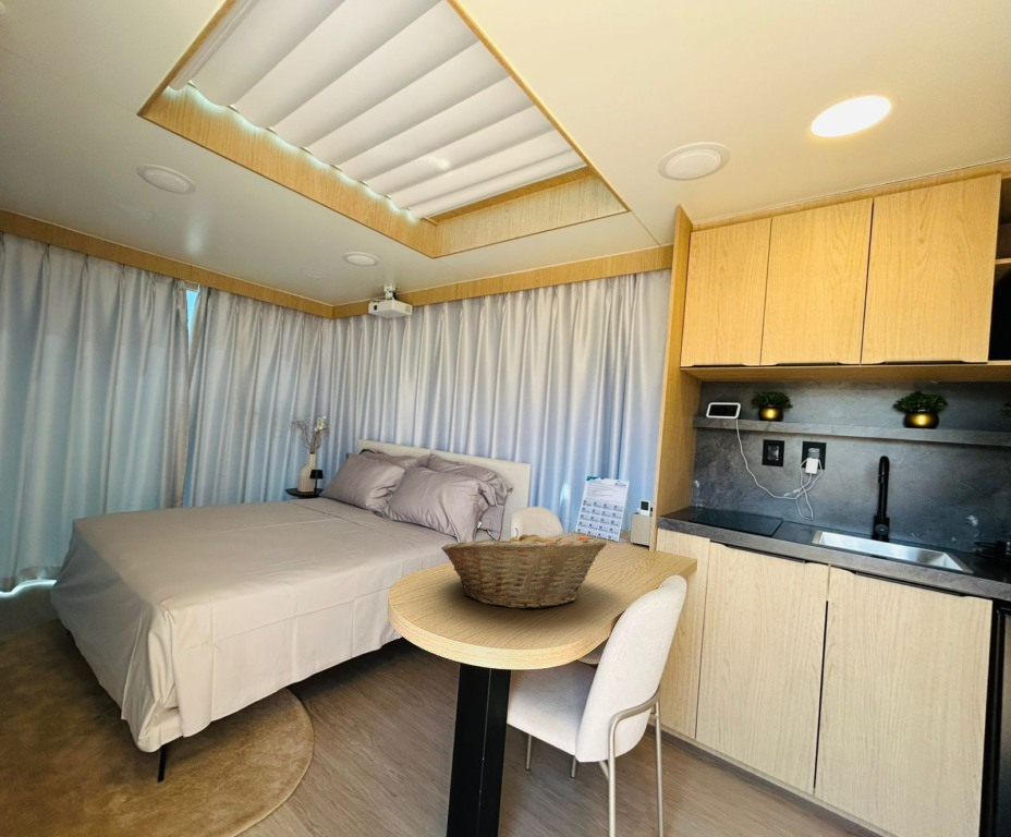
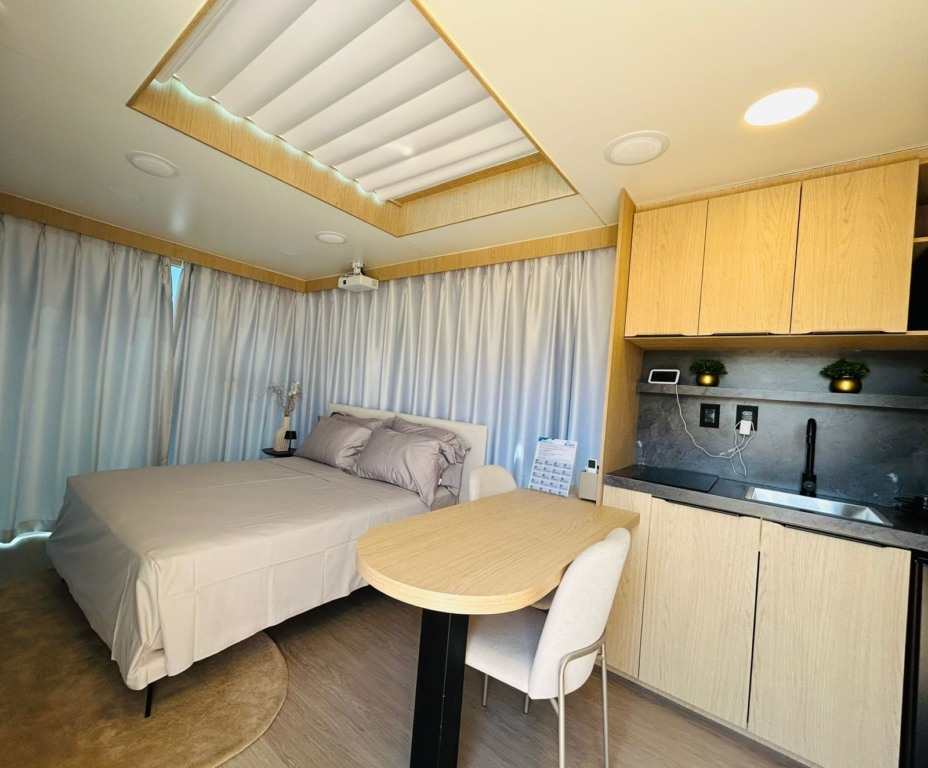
- fruit basket [440,526,608,610]
